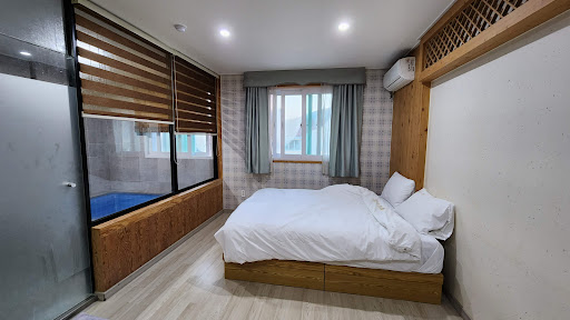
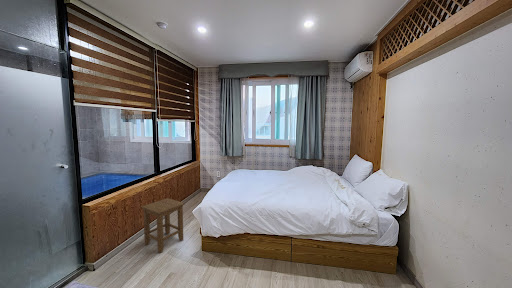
+ stool [140,197,185,254]
